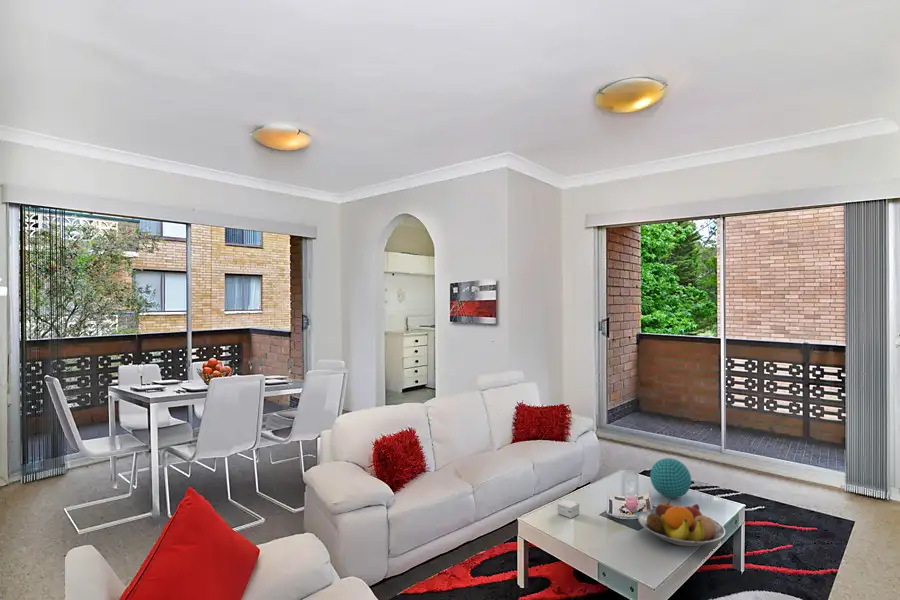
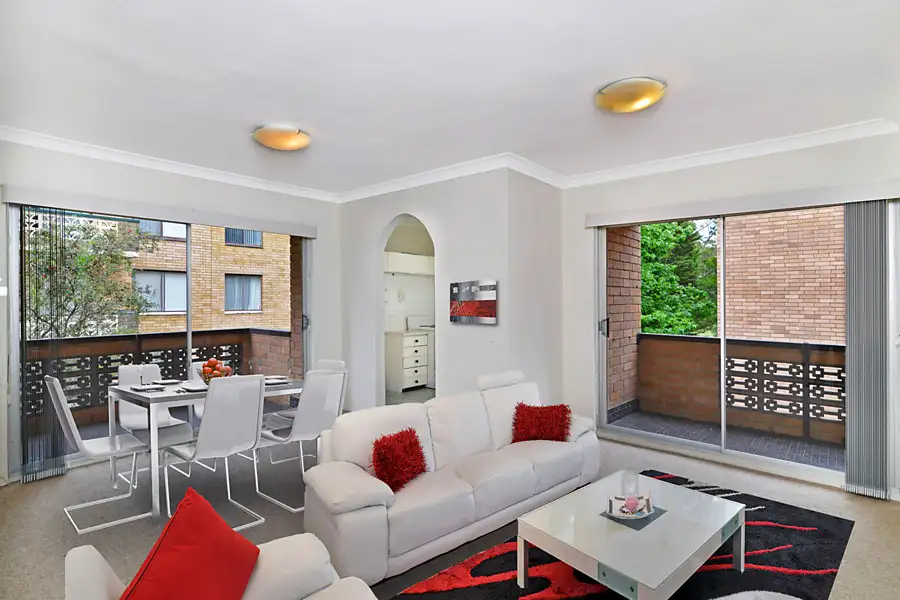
- decorative ball [649,457,692,499]
- fruit bowl [637,499,726,547]
- small box [557,499,580,519]
